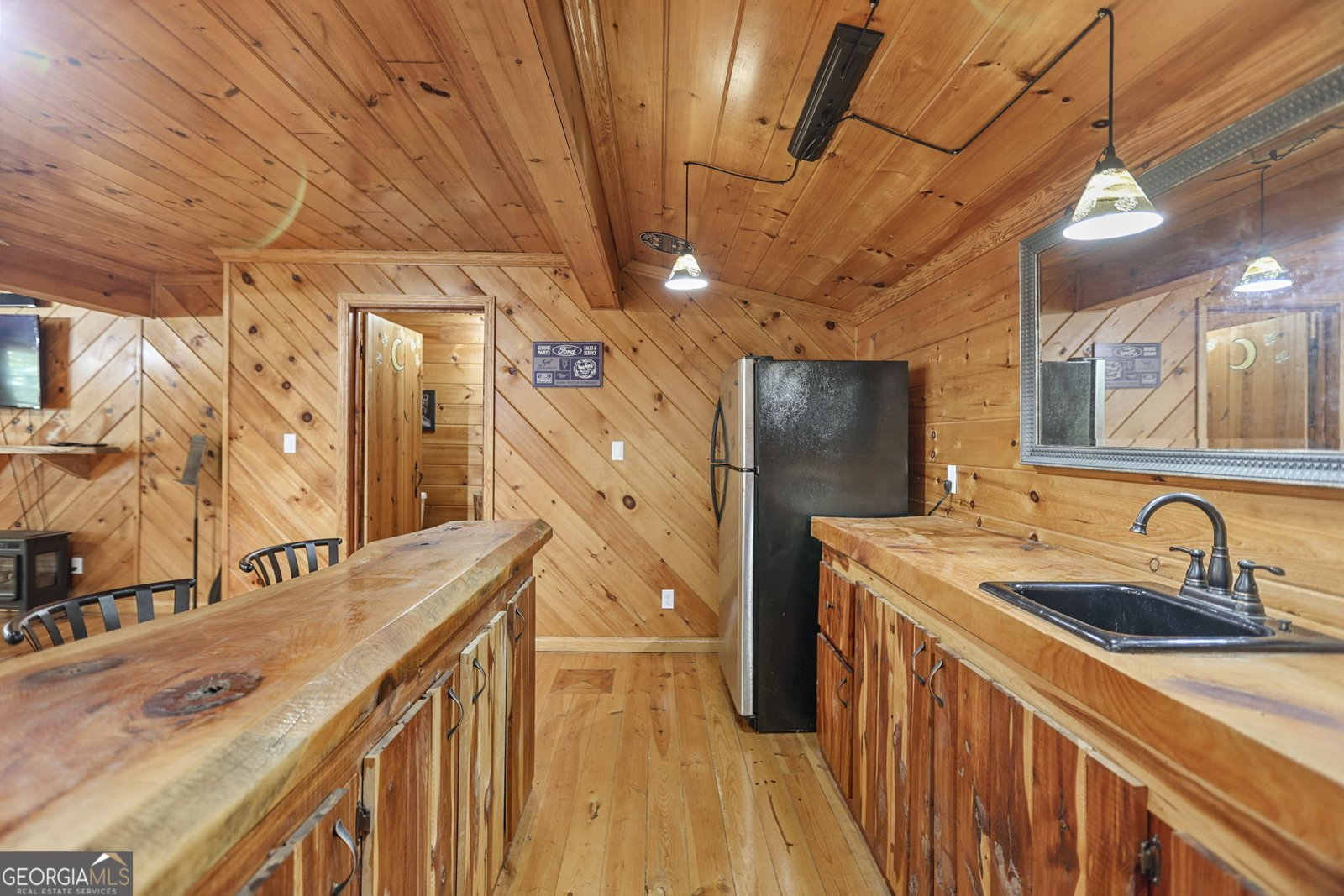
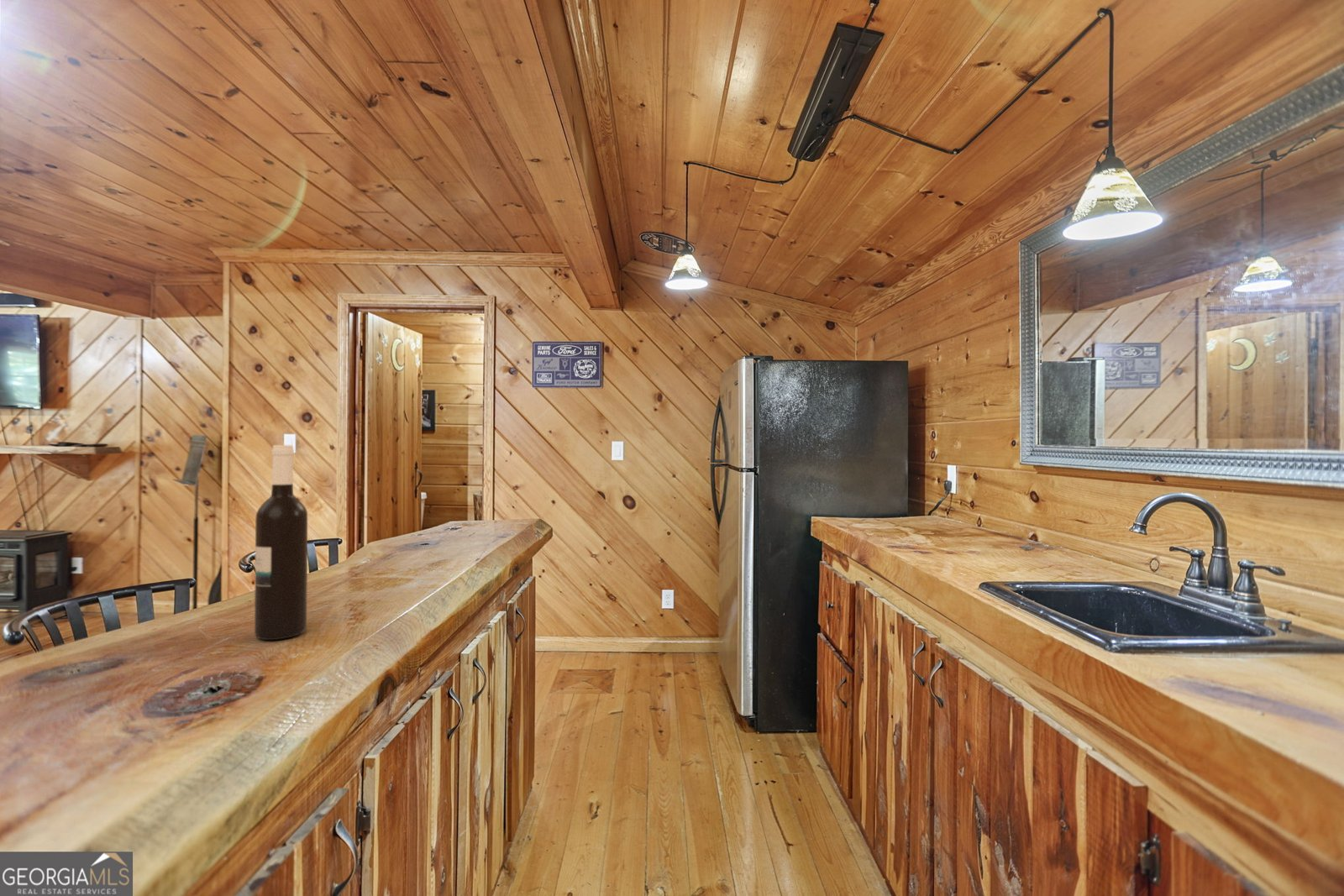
+ wine bottle [254,444,308,641]
